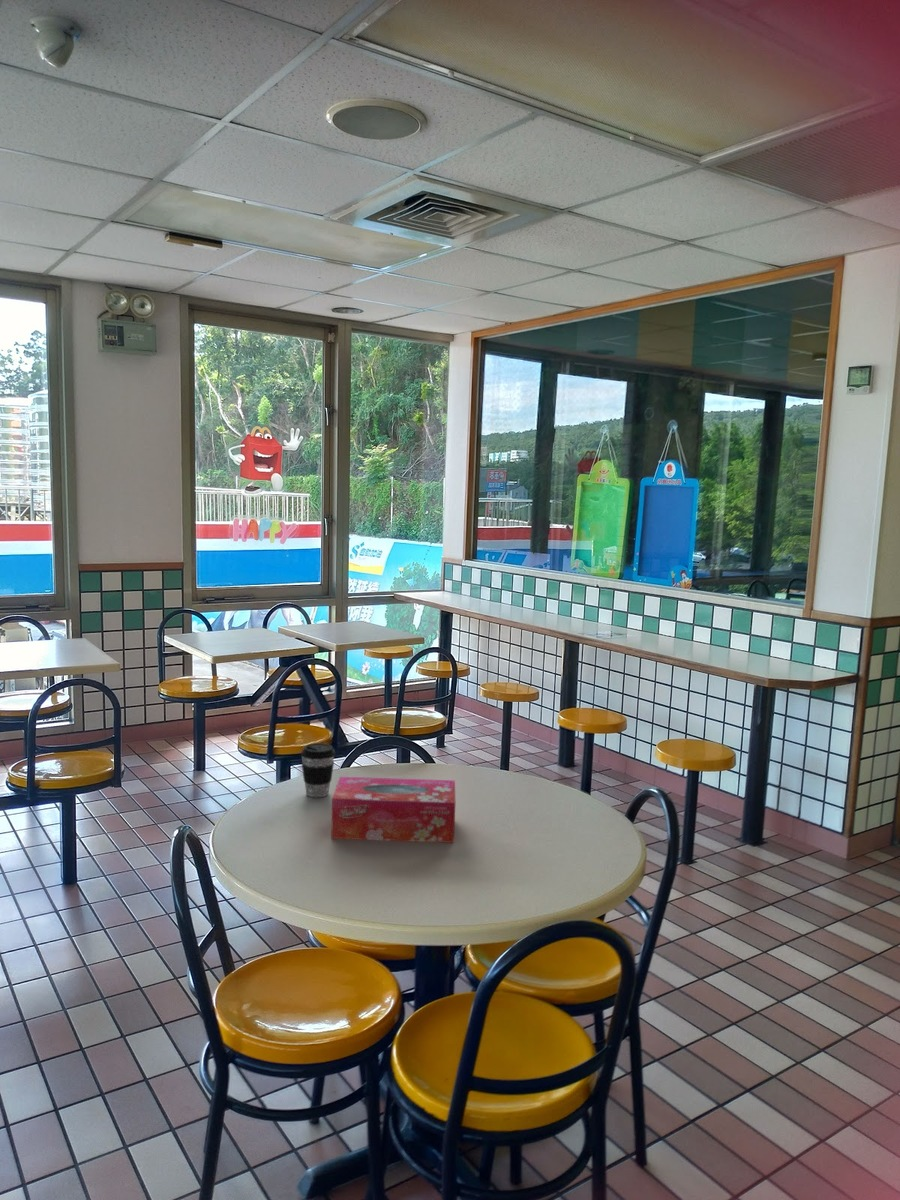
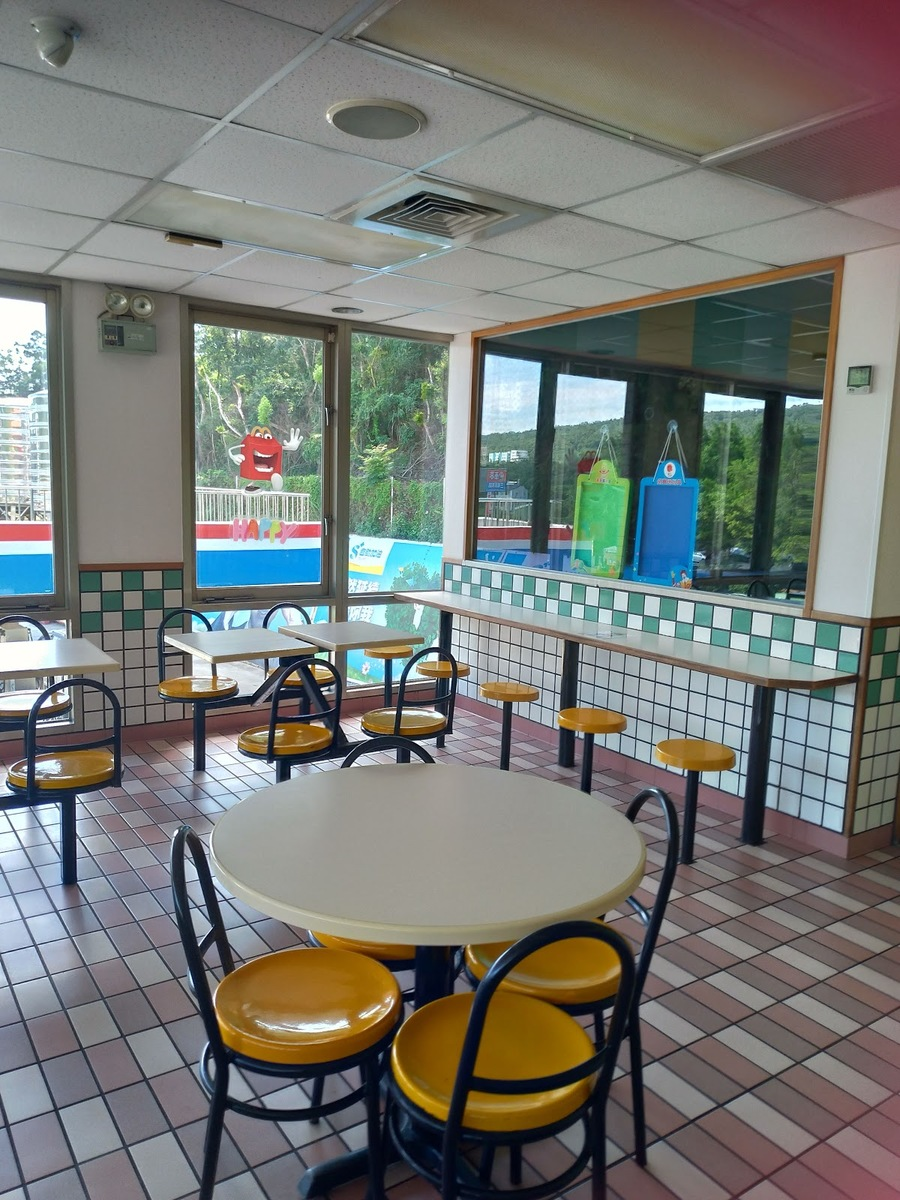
- tissue box [330,776,456,844]
- coffee cup [300,742,336,799]
